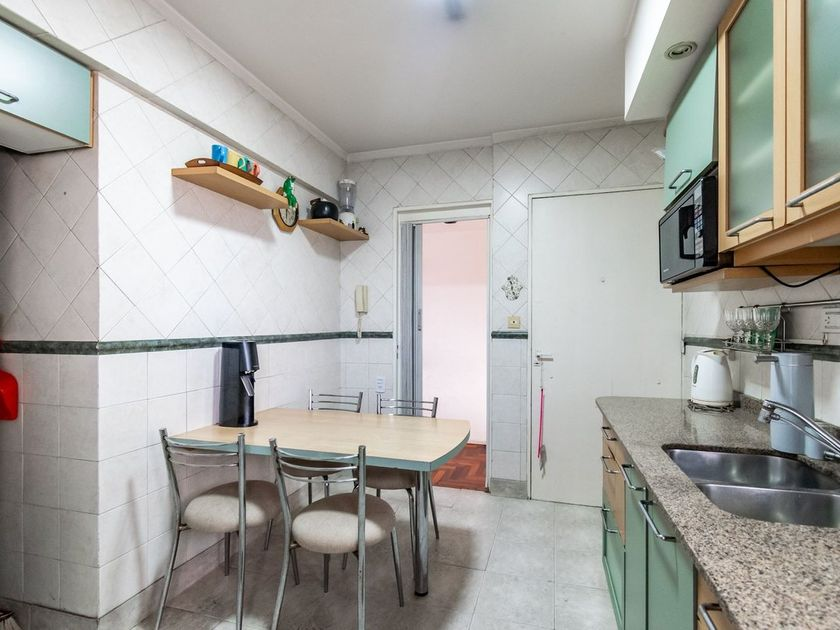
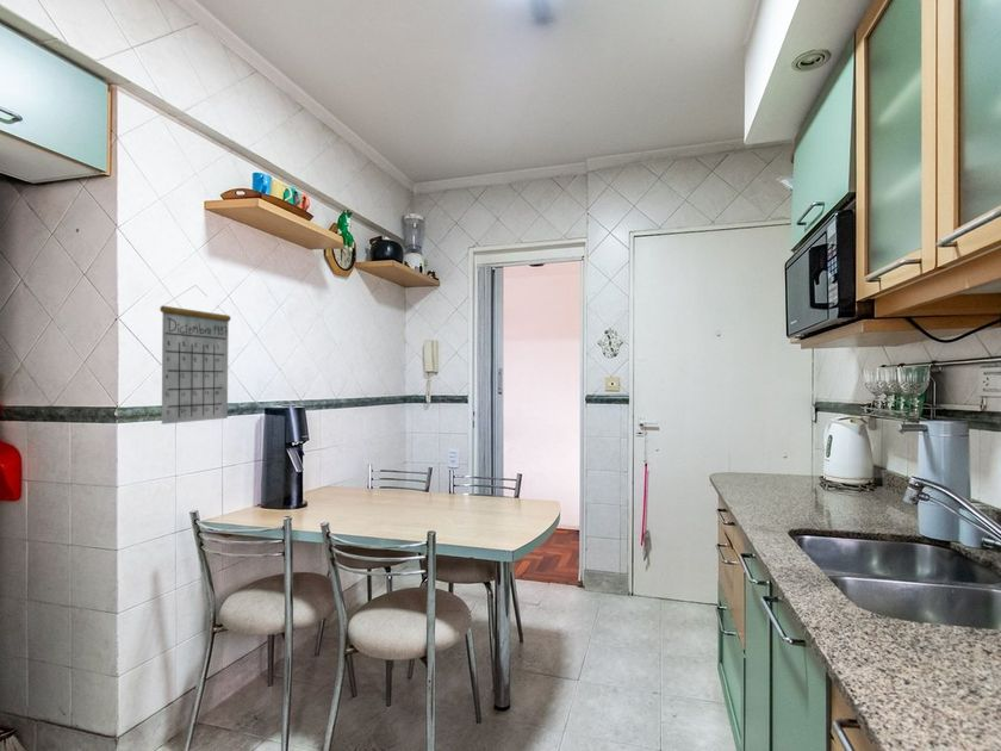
+ calendar [158,284,232,426]
